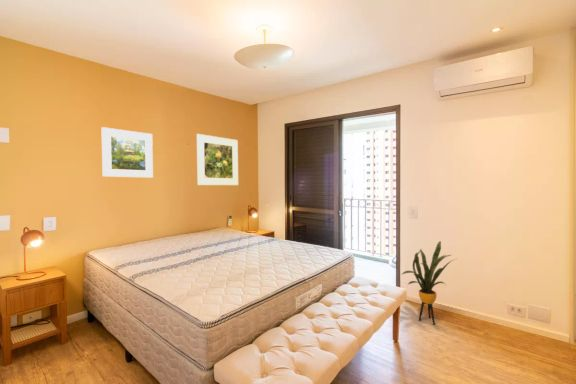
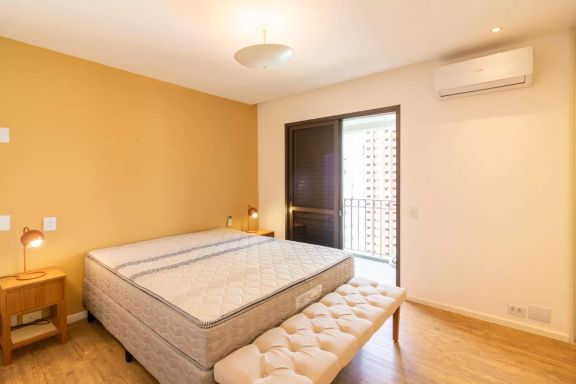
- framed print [100,126,154,179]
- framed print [196,133,239,186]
- house plant [400,240,456,325]
